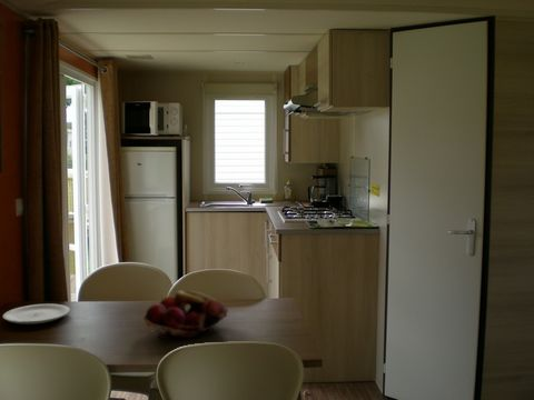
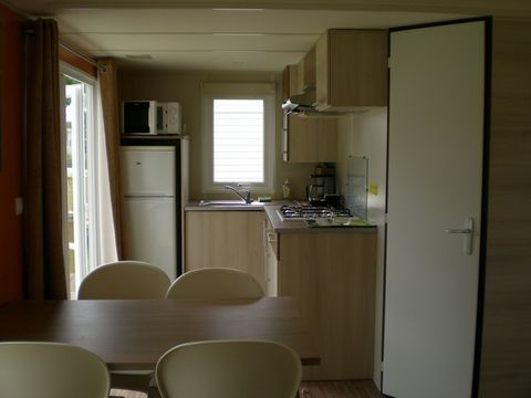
- fruit basket [142,290,229,339]
- plate [2,303,71,326]
